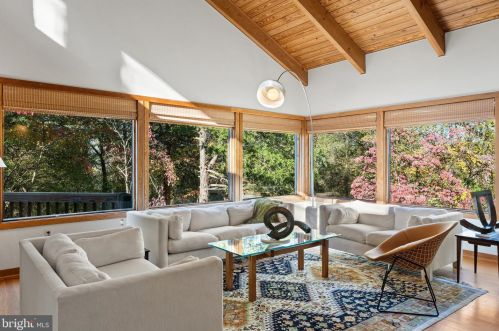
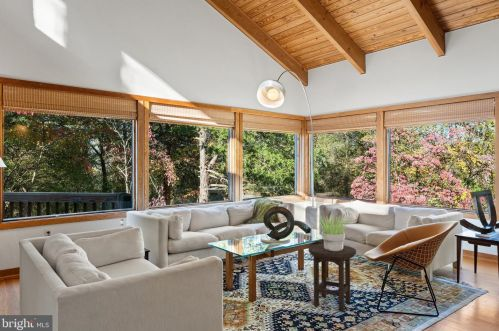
+ potted plant [315,214,352,251]
+ stool [307,243,357,312]
